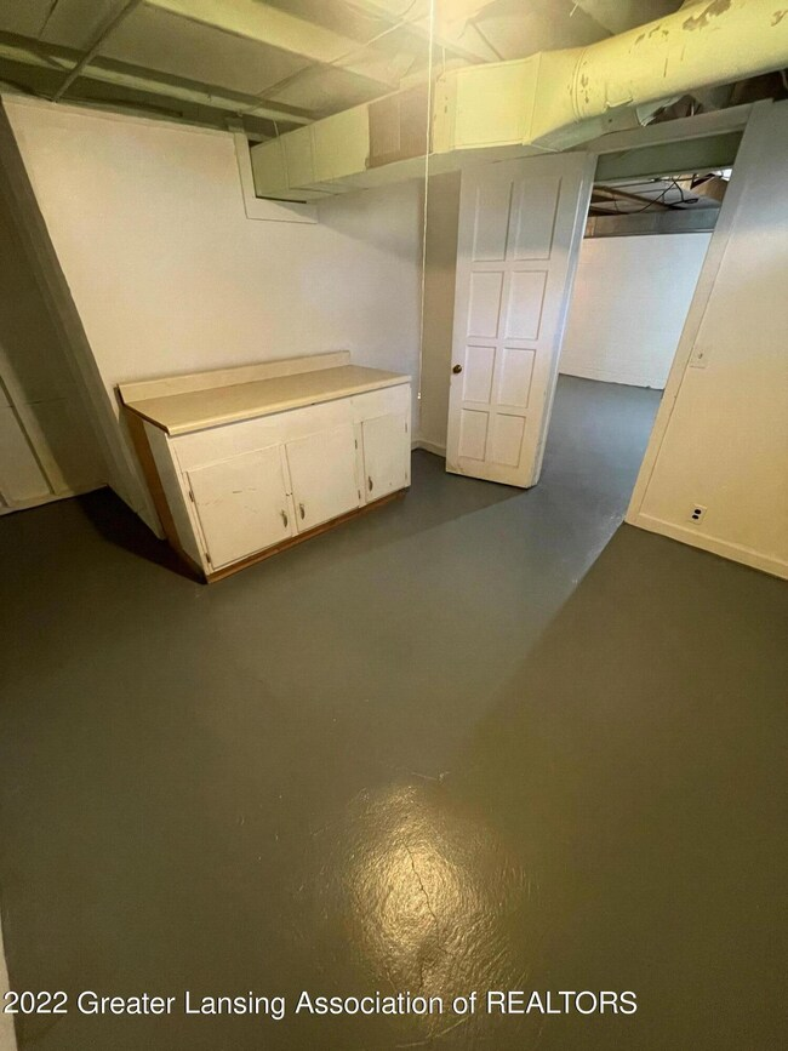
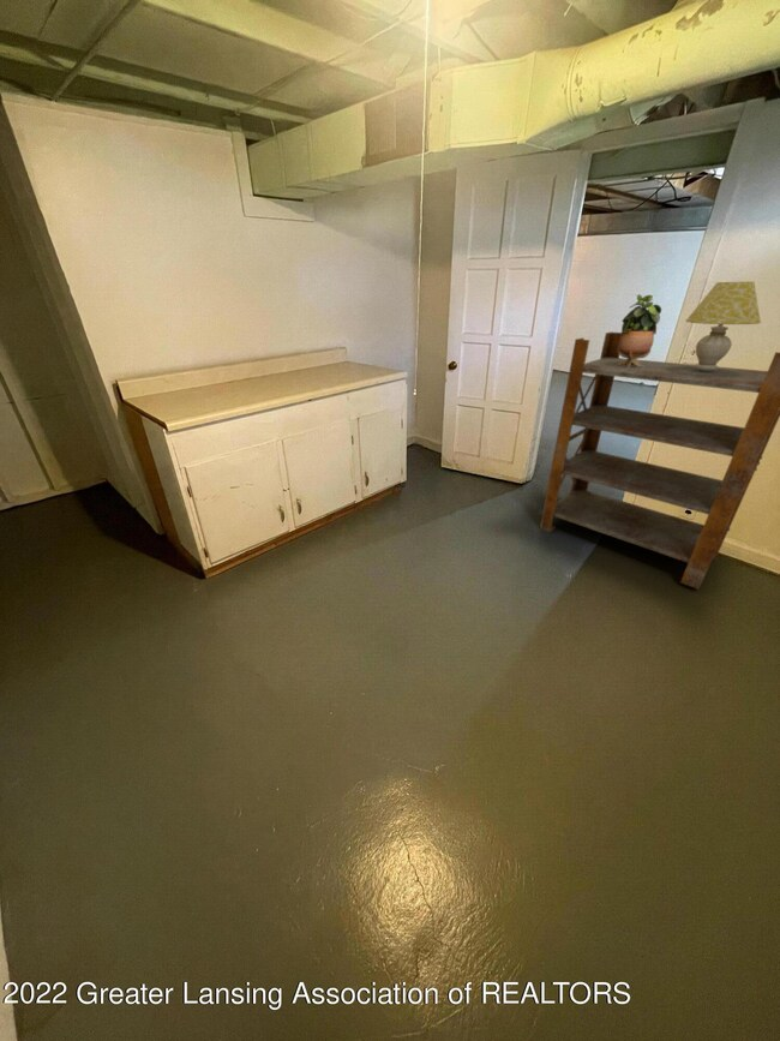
+ table lamp [685,280,762,371]
+ shelving unit [539,331,780,591]
+ potted plant [618,293,662,367]
